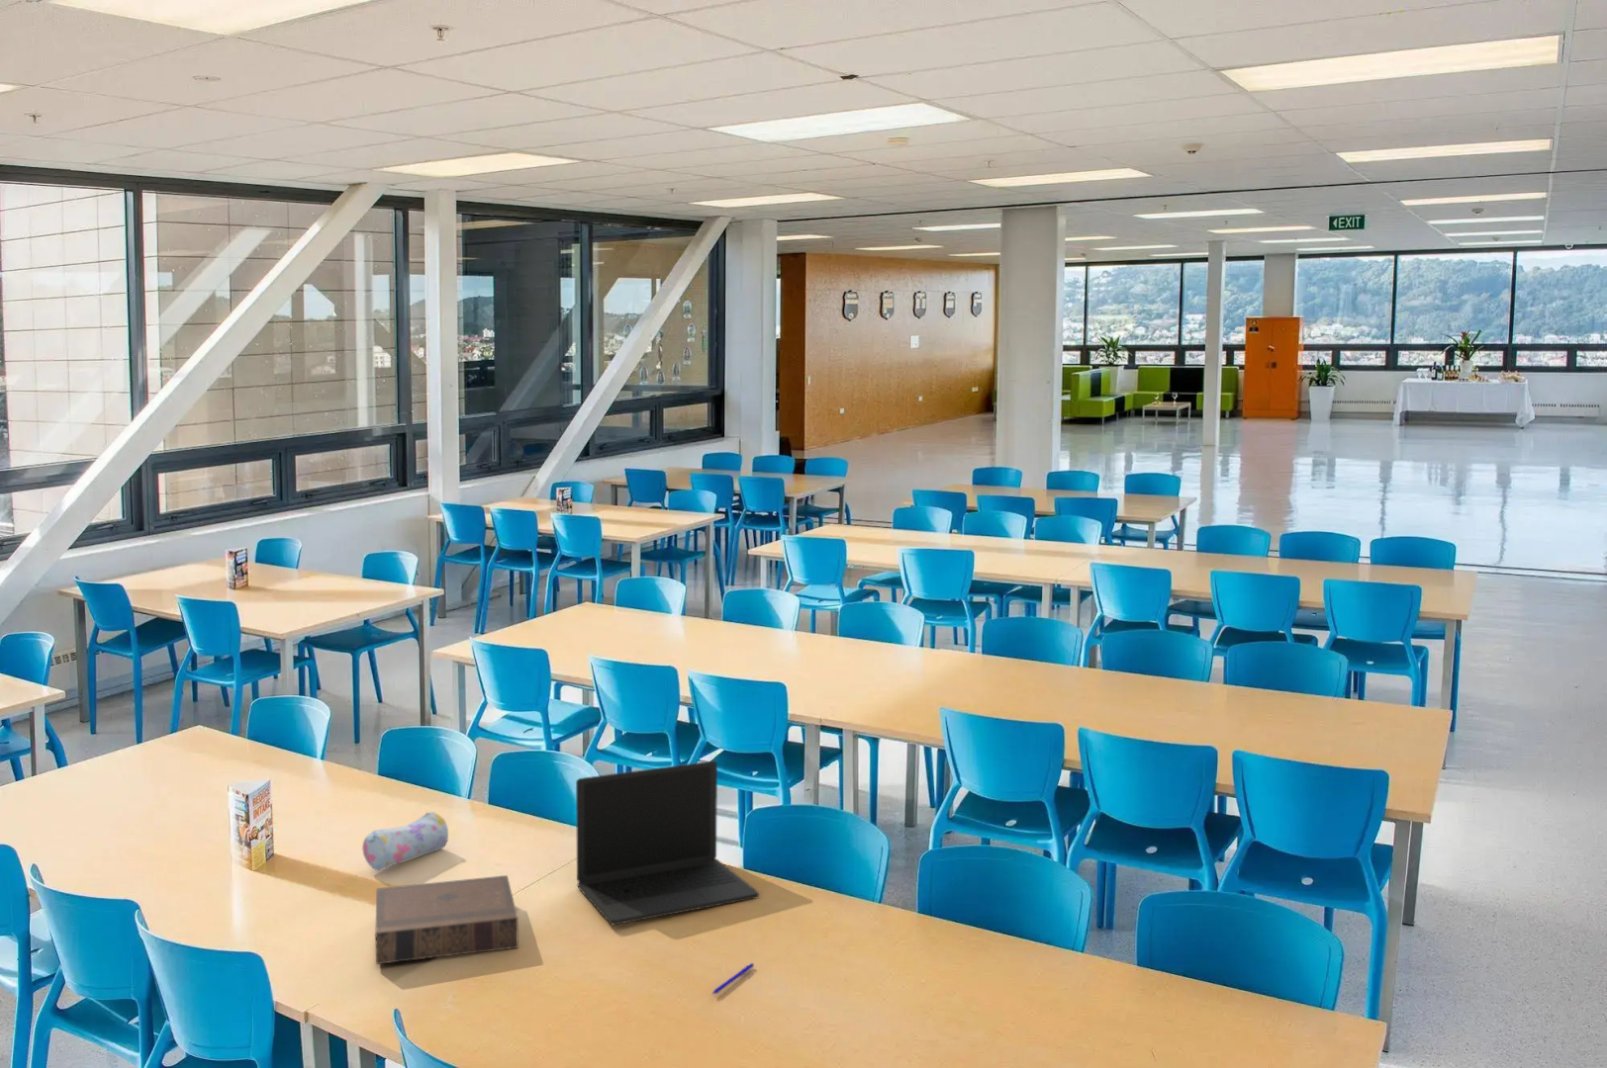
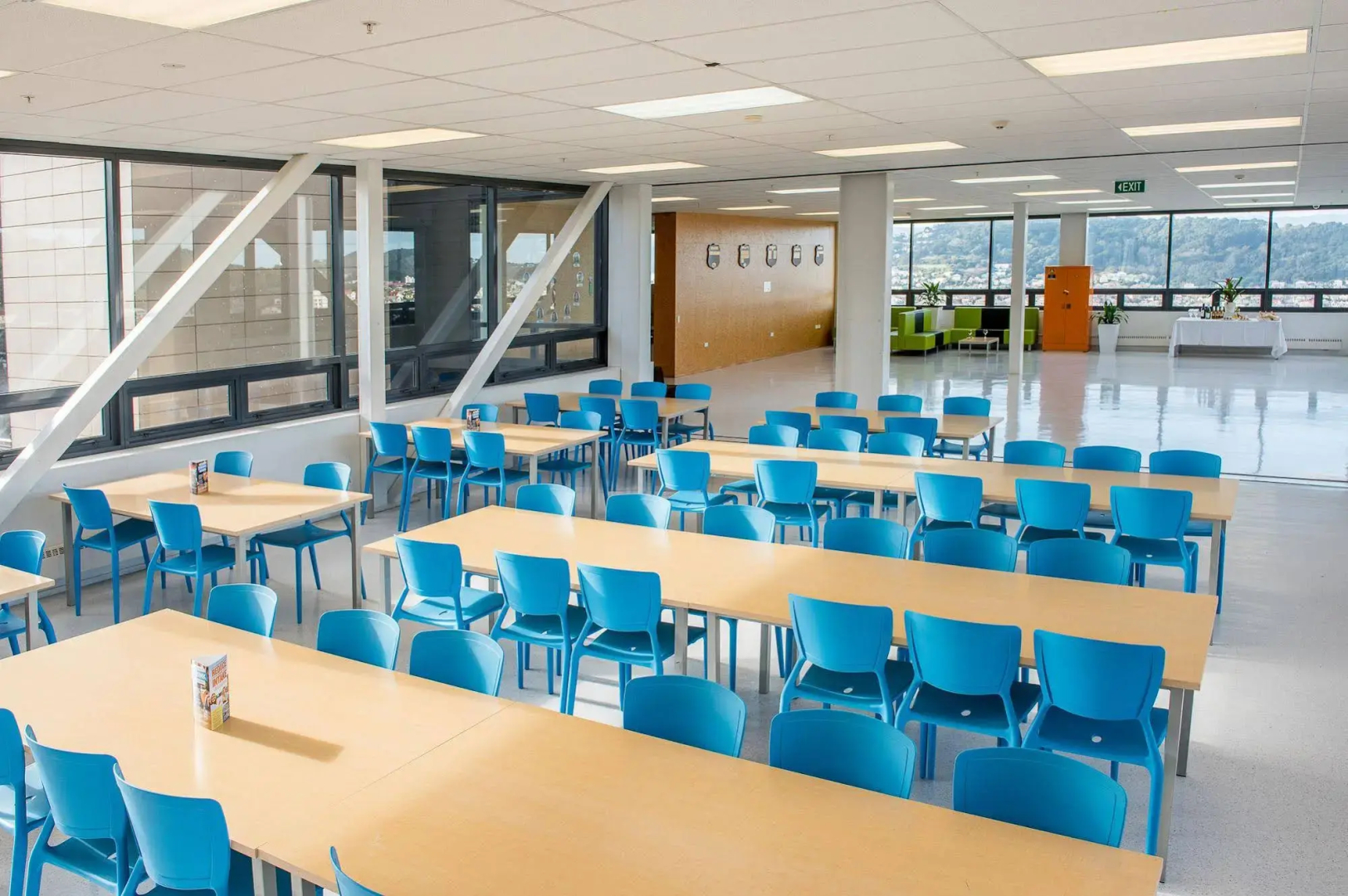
- pen [712,962,755,995]
- laptop [575,759,759,926]
- book [374,874,520,965]
- pencil case [361,811,449,871]
